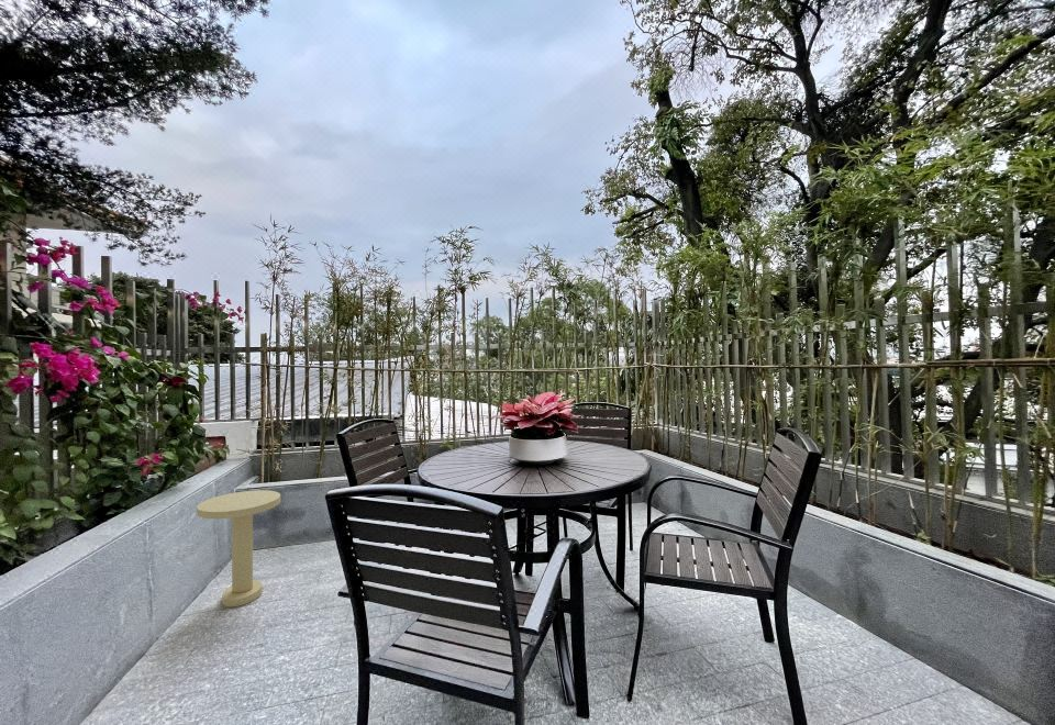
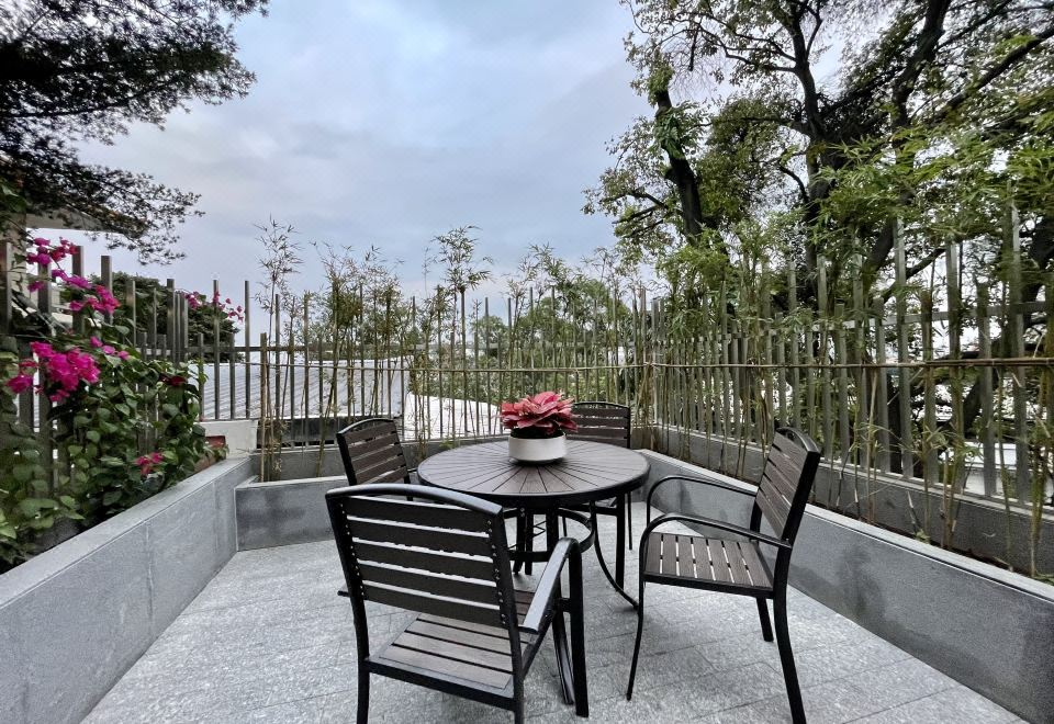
- side table [196,489,281,607]
